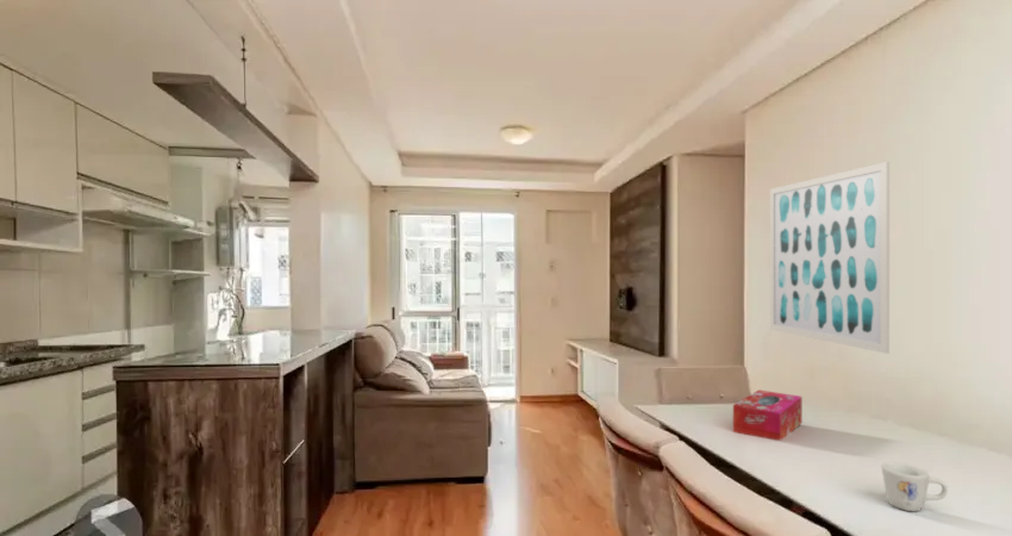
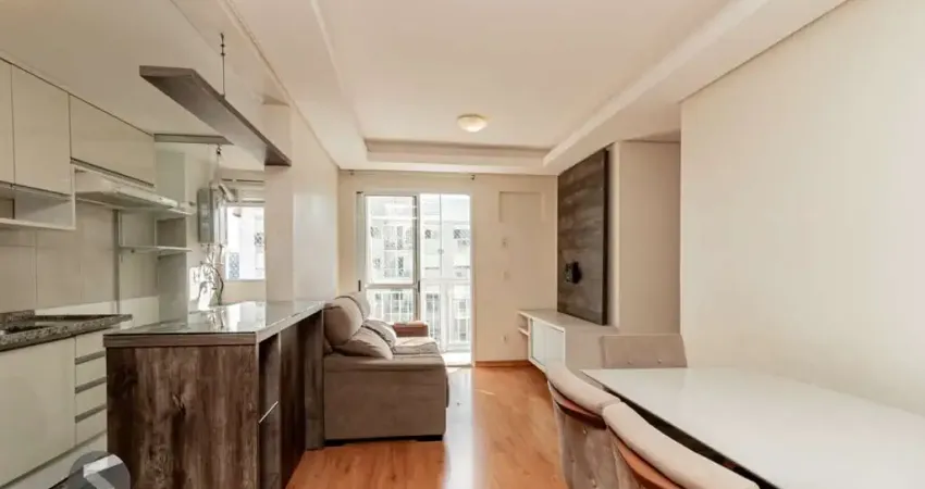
- wall art [769,161,891,355]
- mug [881,461,949,512]
- tissue box [732,388,802,442]
